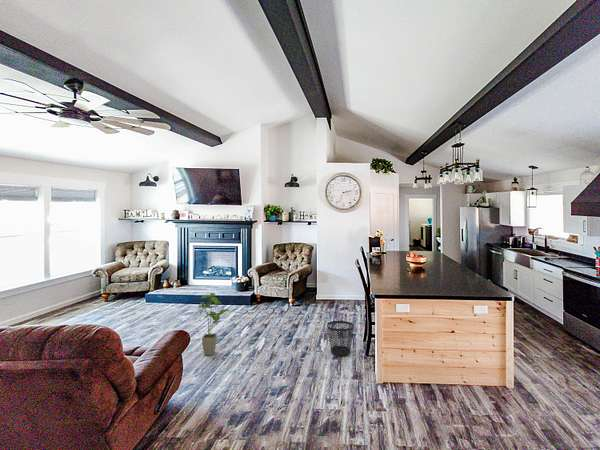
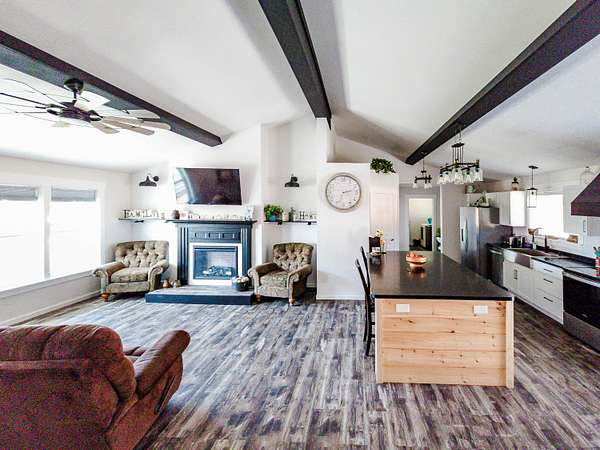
- house plant [198,292,232,356]
- wastebasket [326,320,355,357]
